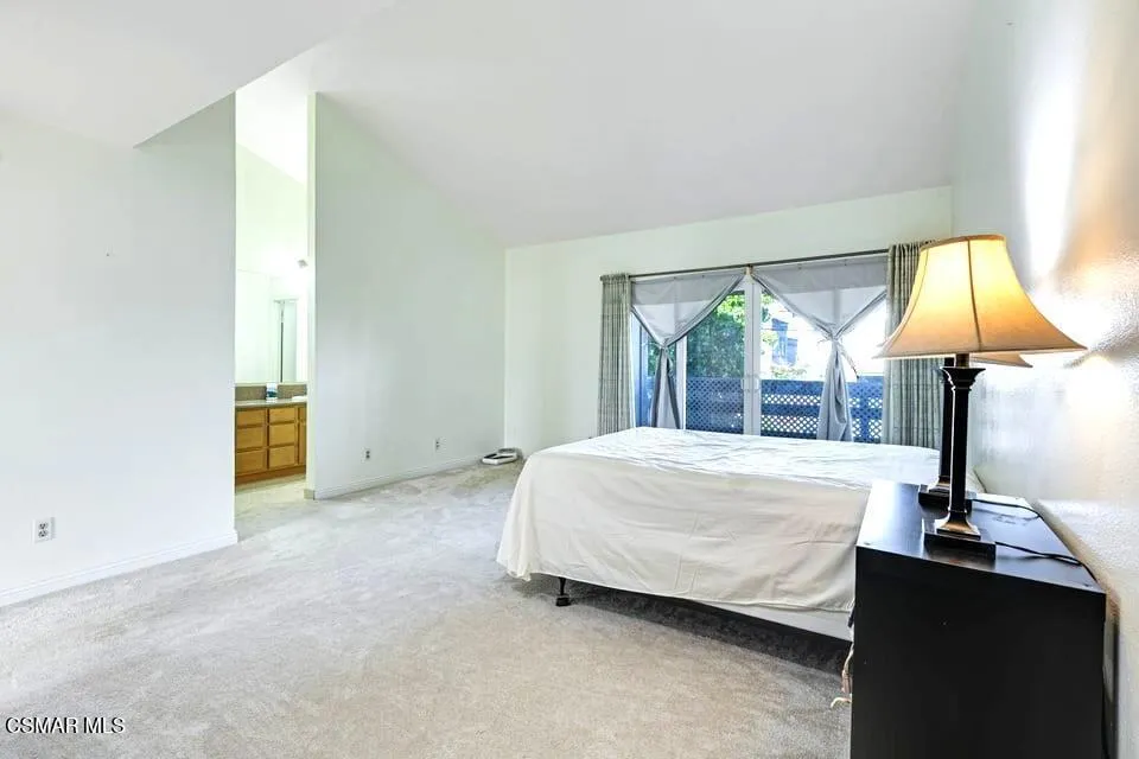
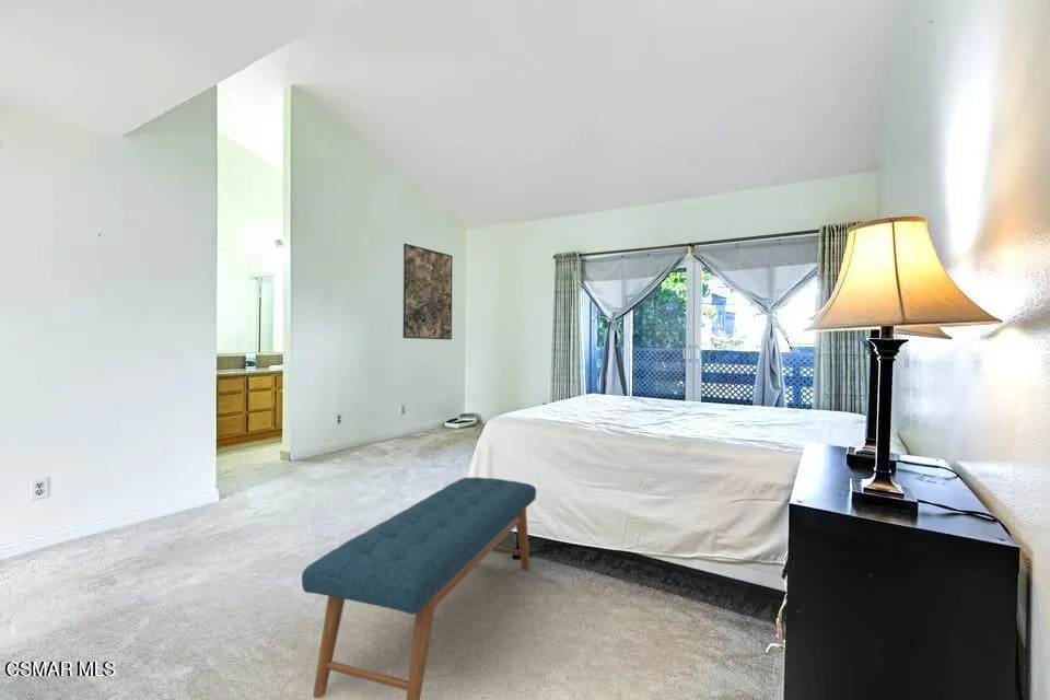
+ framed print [402,243,453,340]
+ bench [301,476,537,700]
